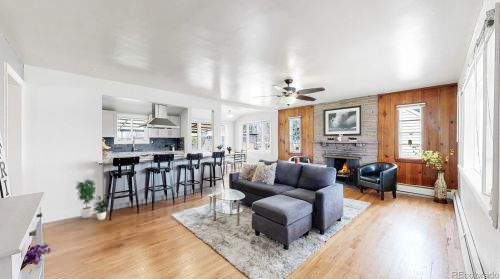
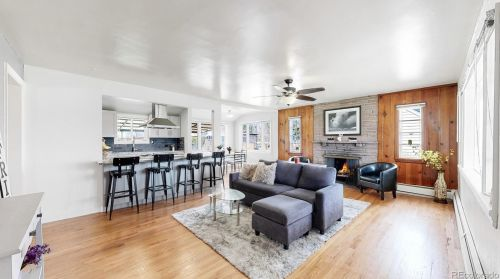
- potted plant [74,178,112,221]
